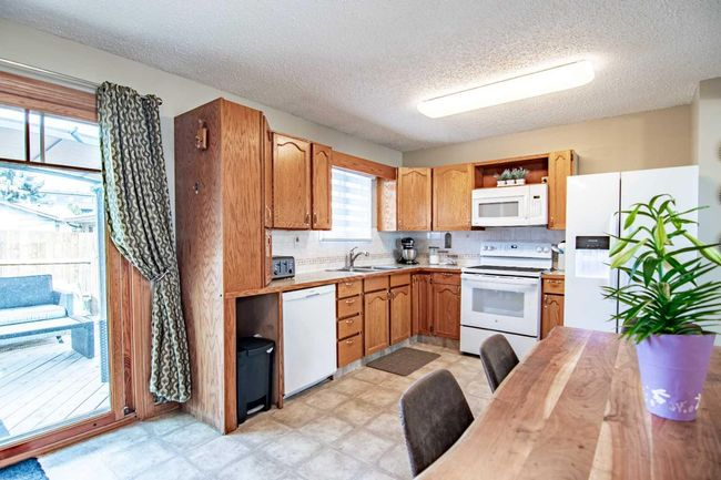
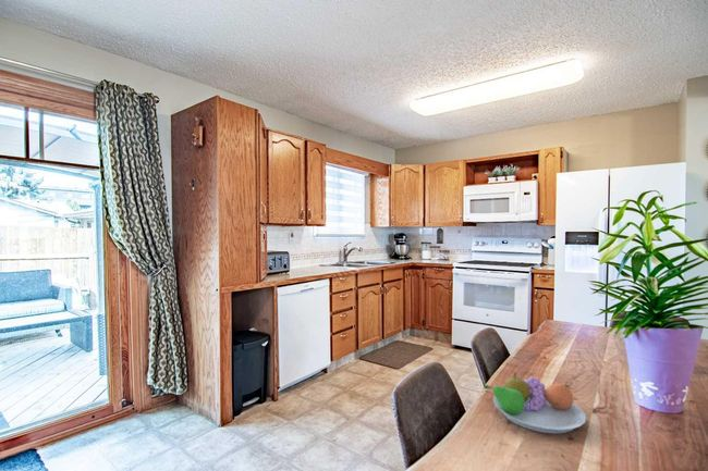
+ fruit bowl [483,370,587,435]
